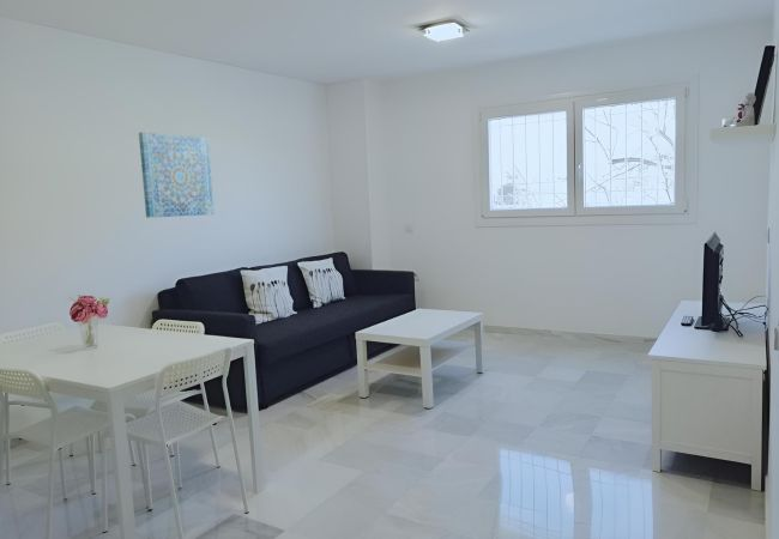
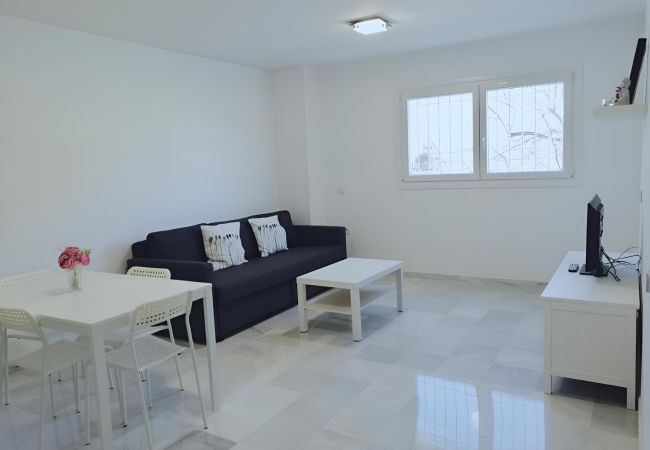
- wall art [138,131,215,219]
